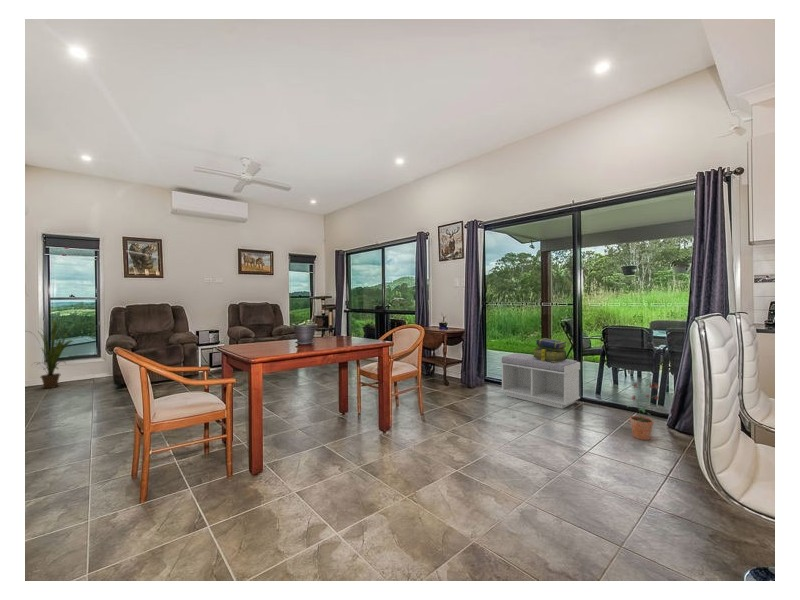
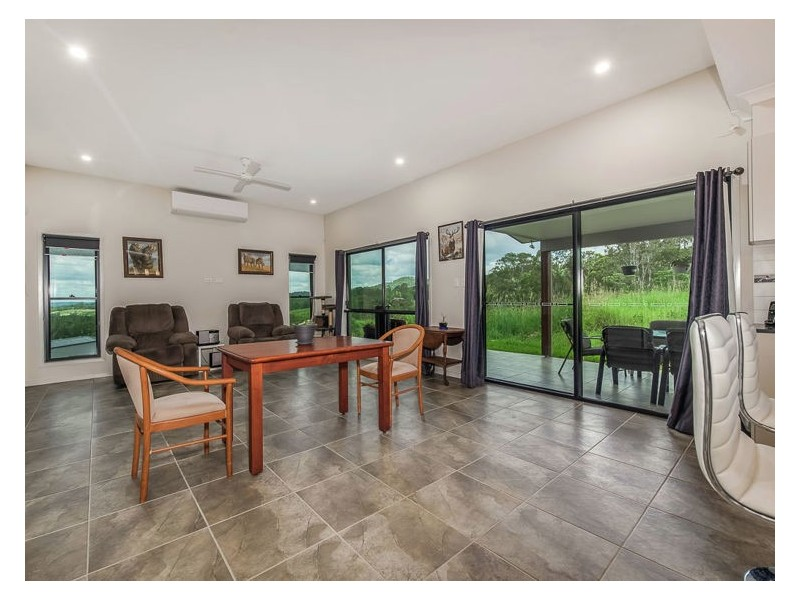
- stack of books [532,337,567,362]
- bench [500,353,581,410]
- house plant [26,319,74,389]
- potted plant [626,381,660,441]
